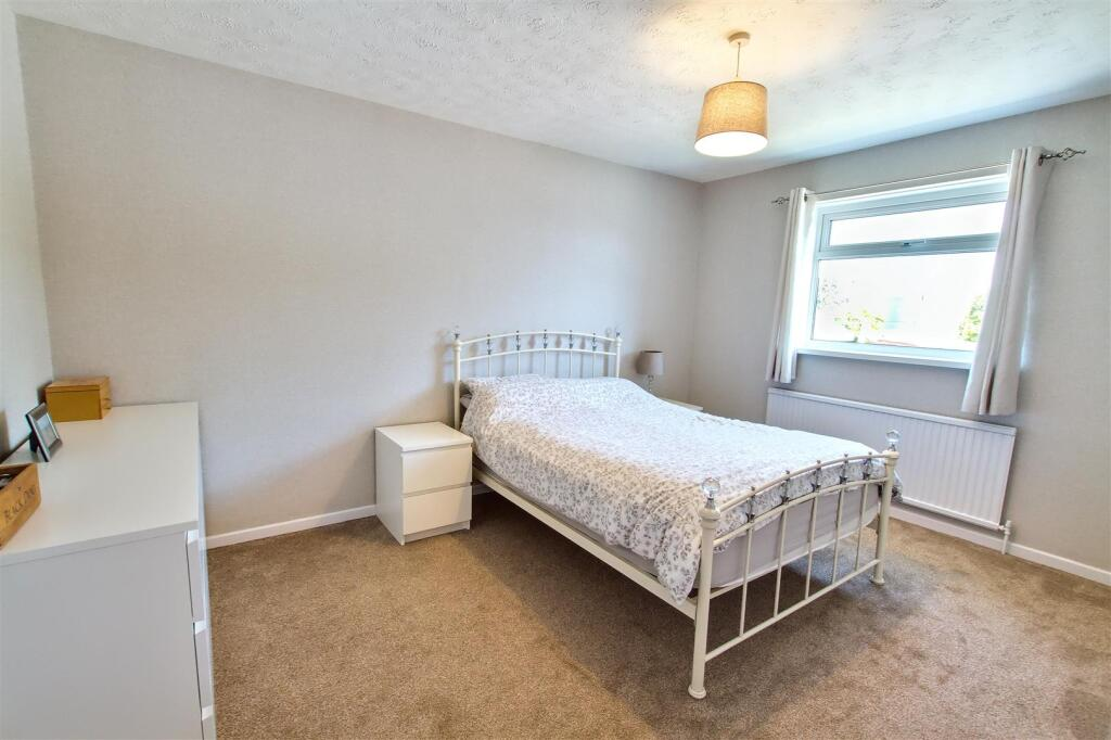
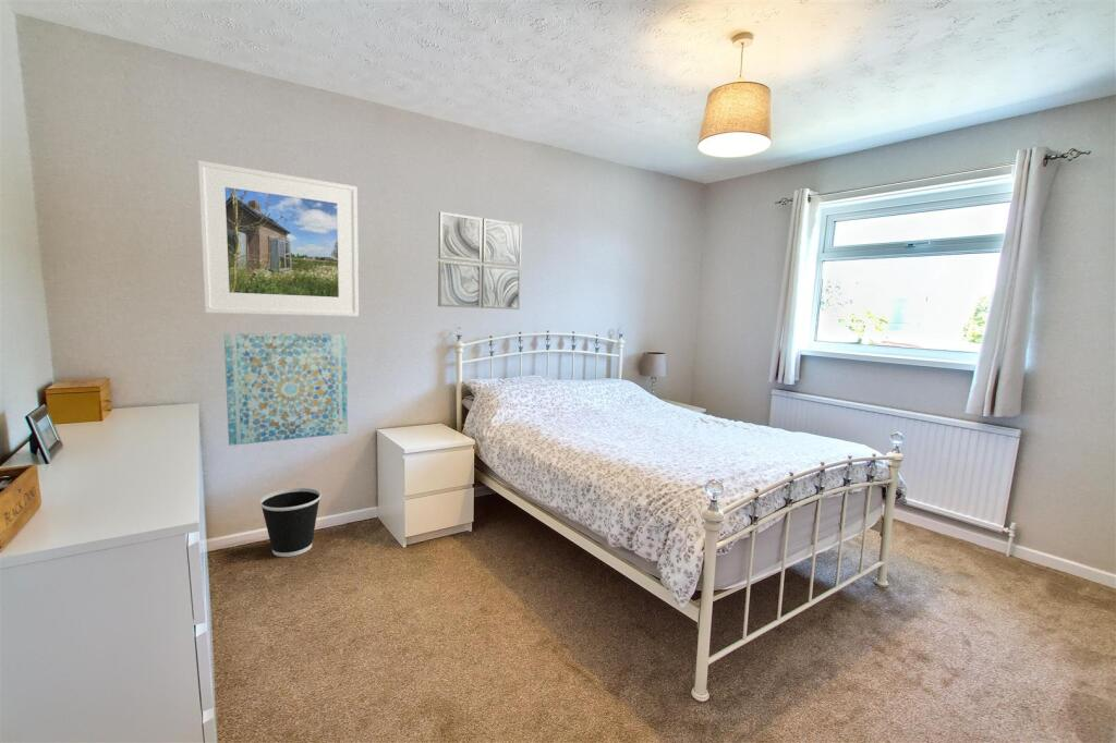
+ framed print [196,159,360,317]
+ wall art [437,210,523,310]
+ wastebasket [258,487,323,558]
+ wall art [223,332,349,447]
